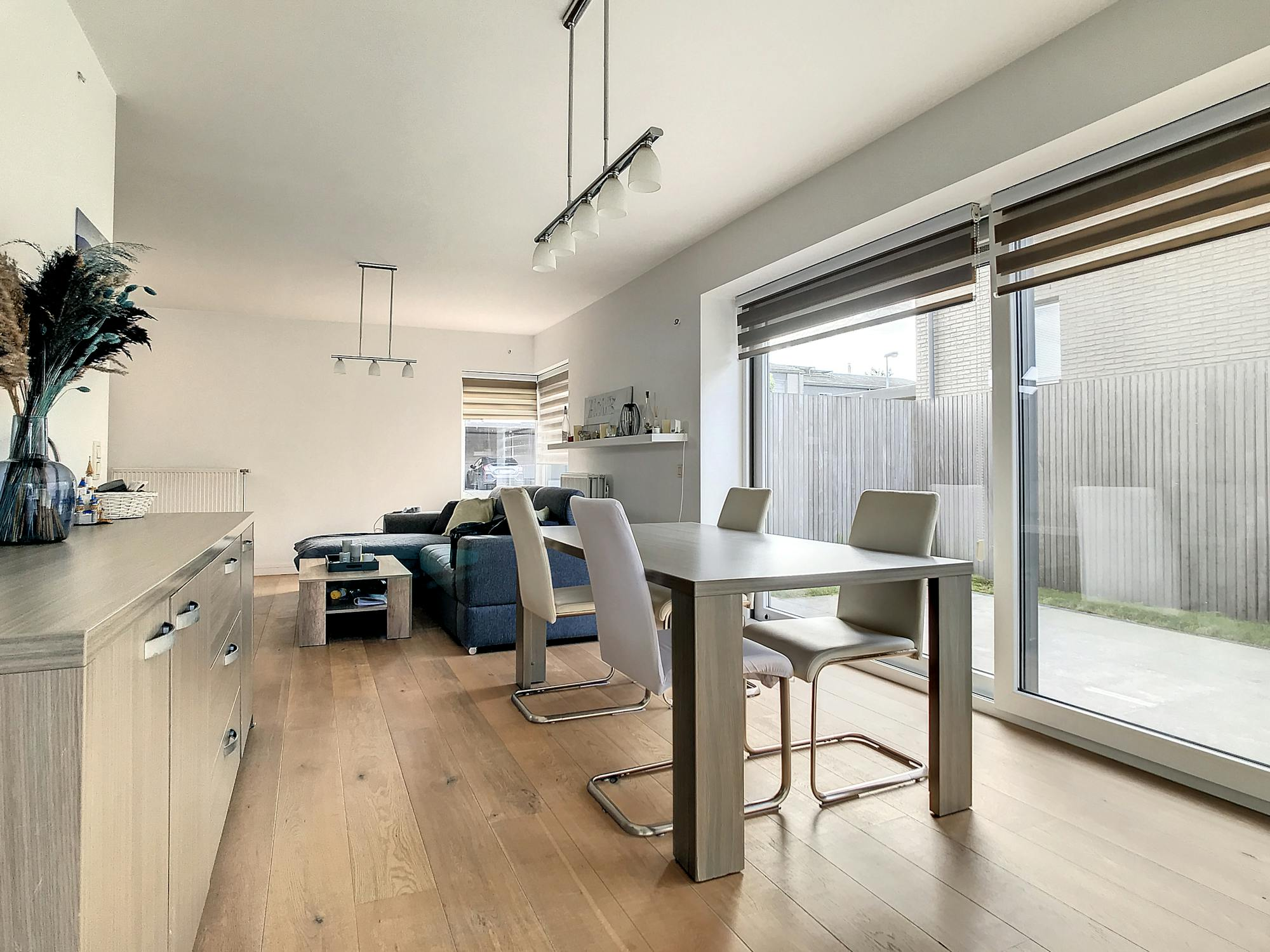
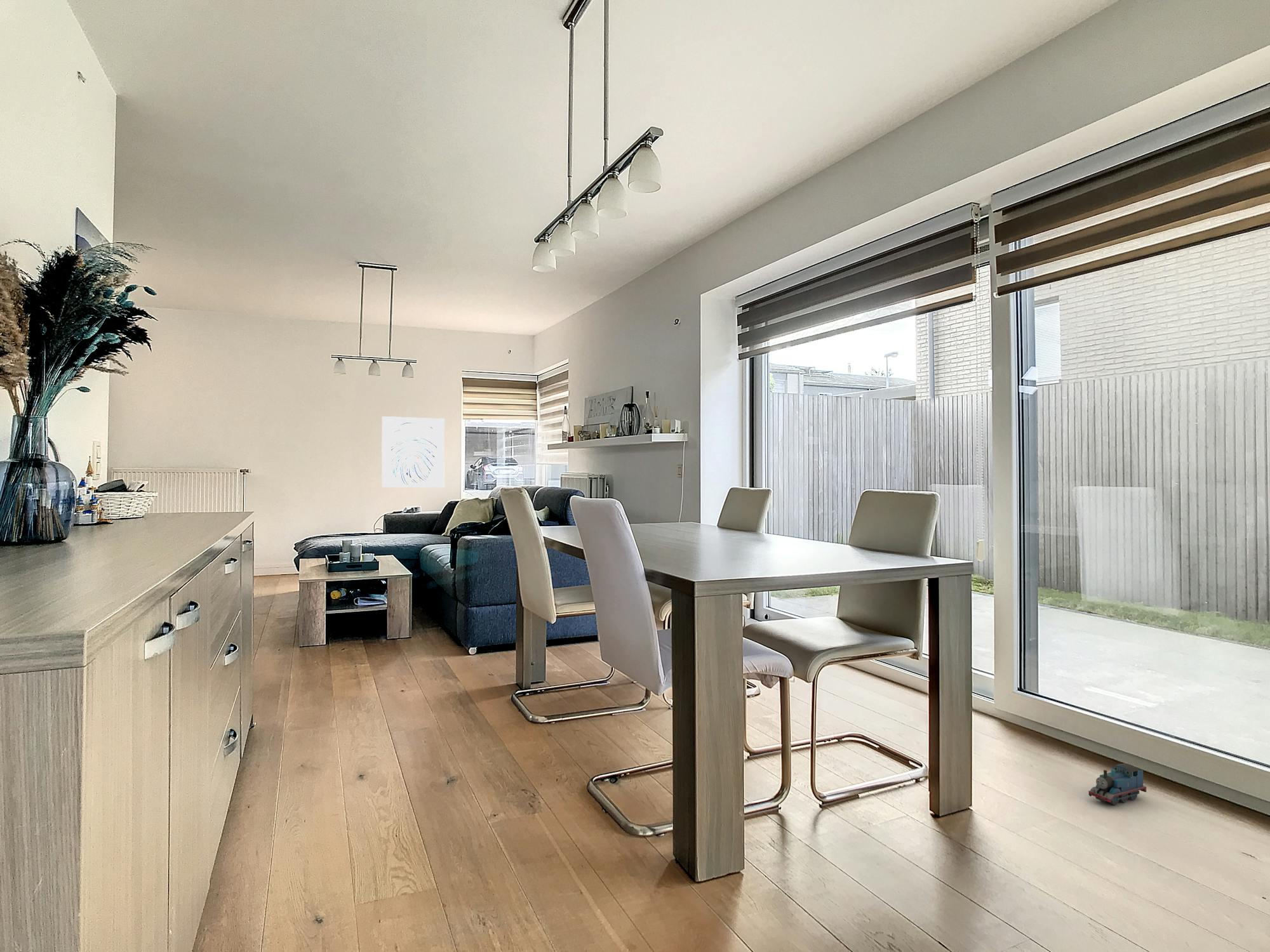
+ toy train [1088,763,1147,805]
+ wall art [381,416,445,488]
